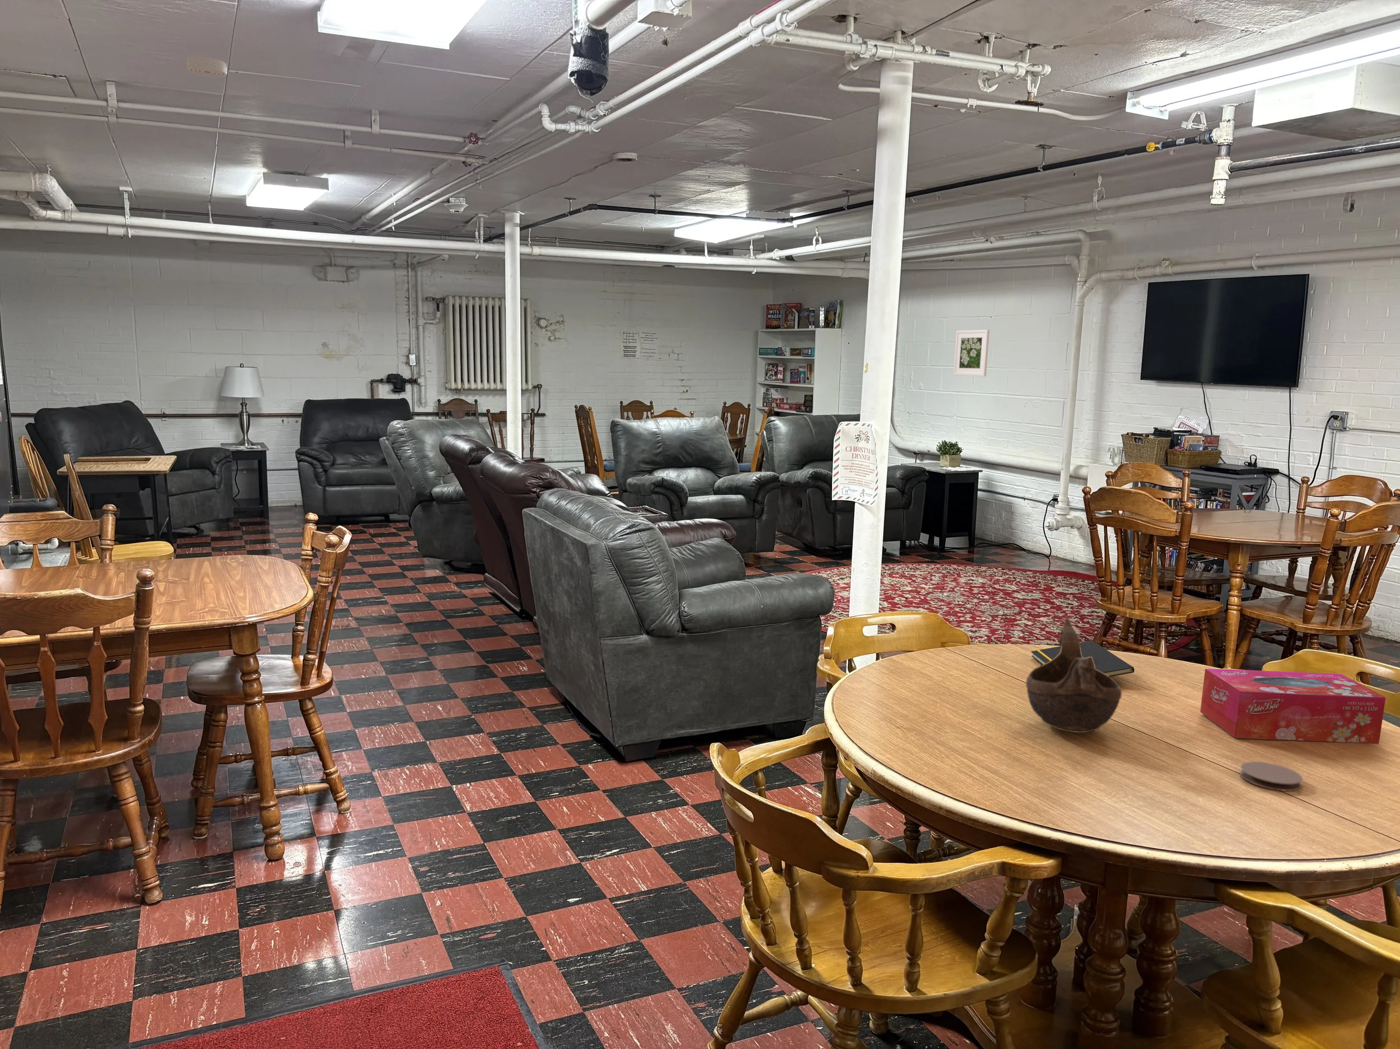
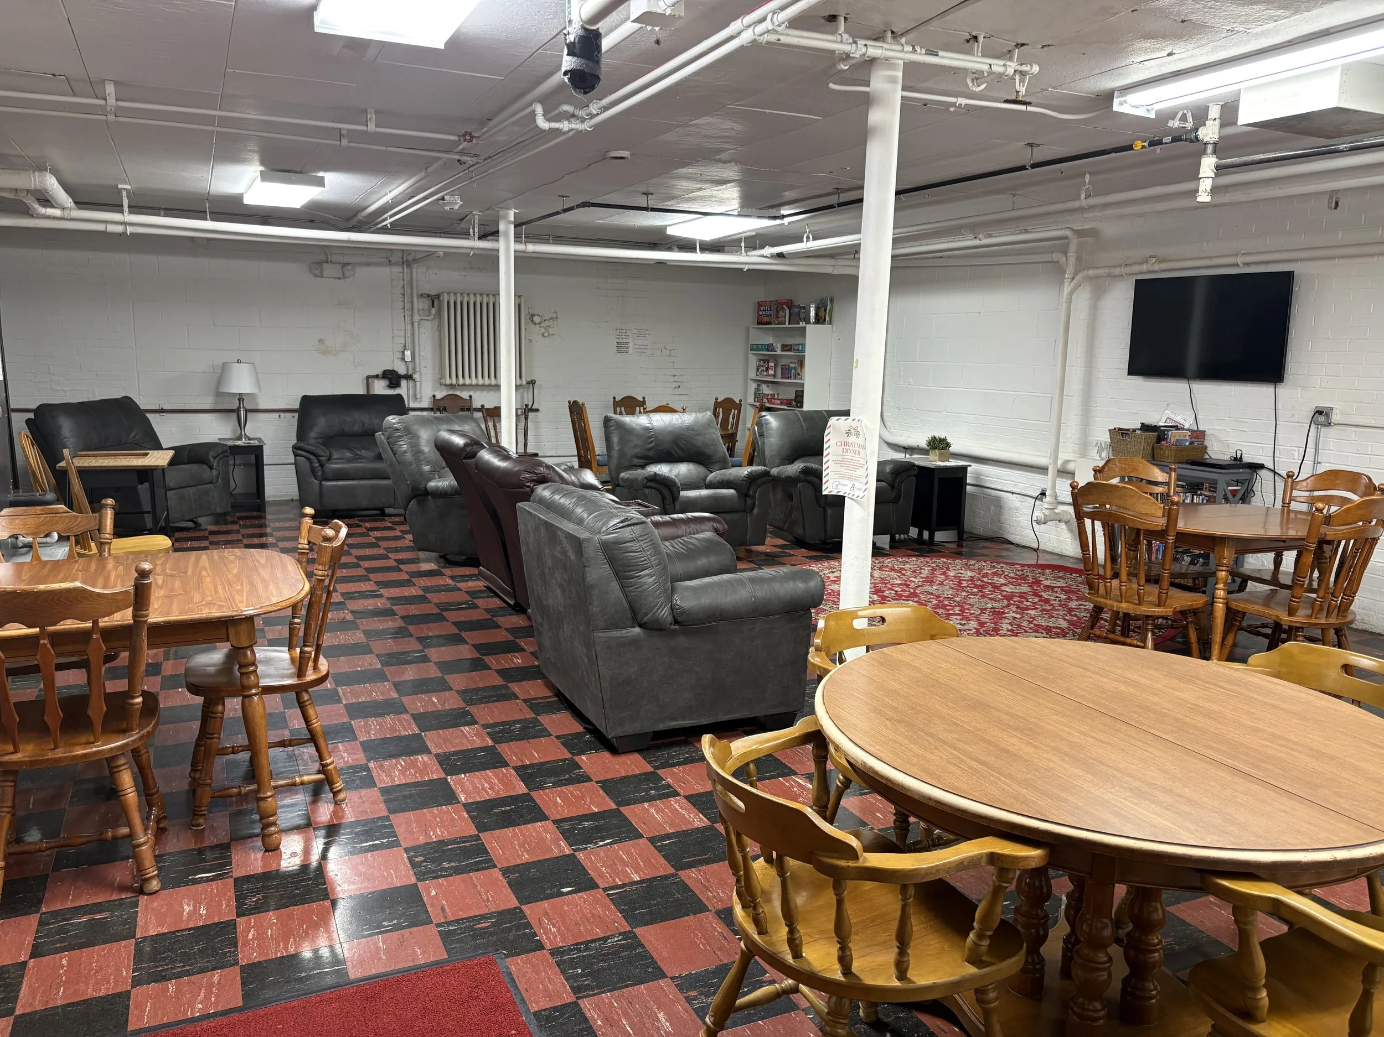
- decorative bowl [1025,618,1122,734]
- smoke detector [186,55,227,78]
- notepad [1031,640,1134,677]
- coaster [1239,761,1303,791]
- tissue box [1199,668,1386,745]
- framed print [952,329,990,377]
